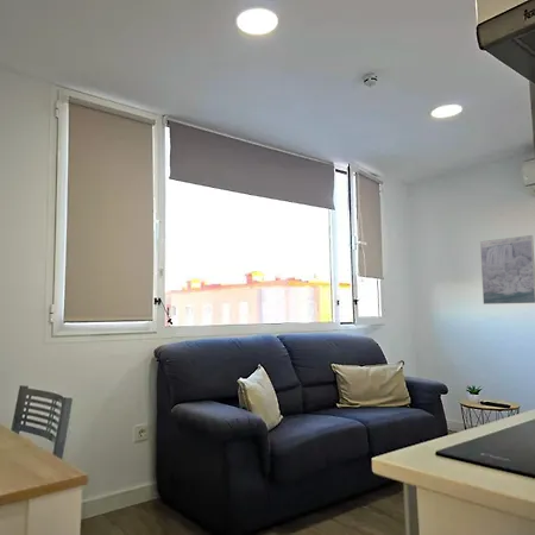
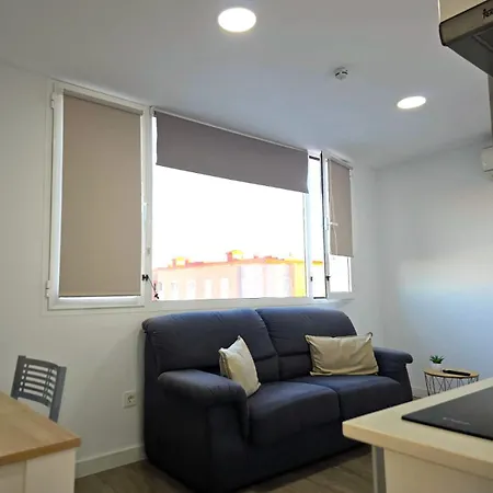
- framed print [479,234,535,306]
